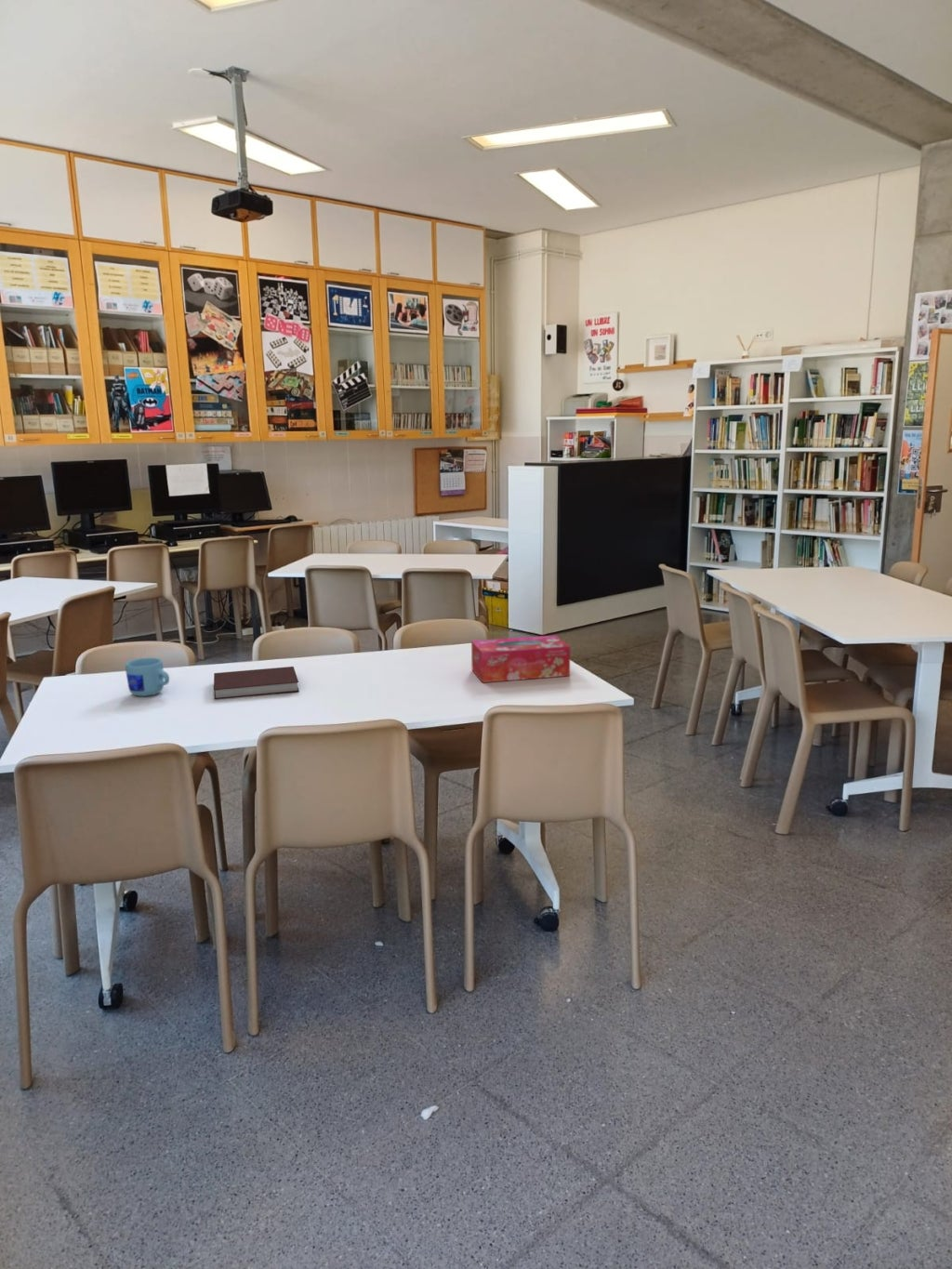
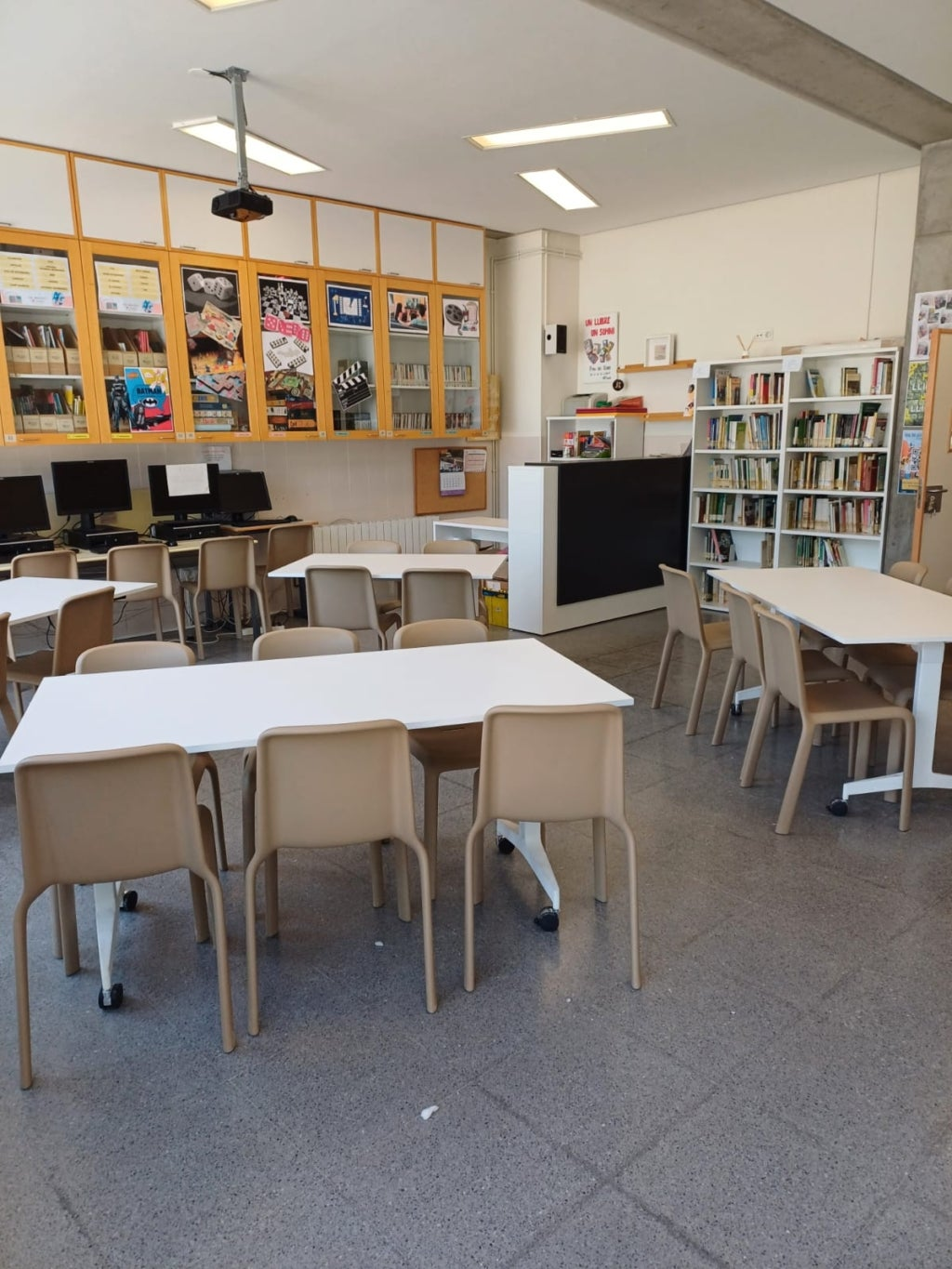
- tissue box [470,634,571,683]
- mug [125,657,170,697]
- notebook [213,666,300,700]
